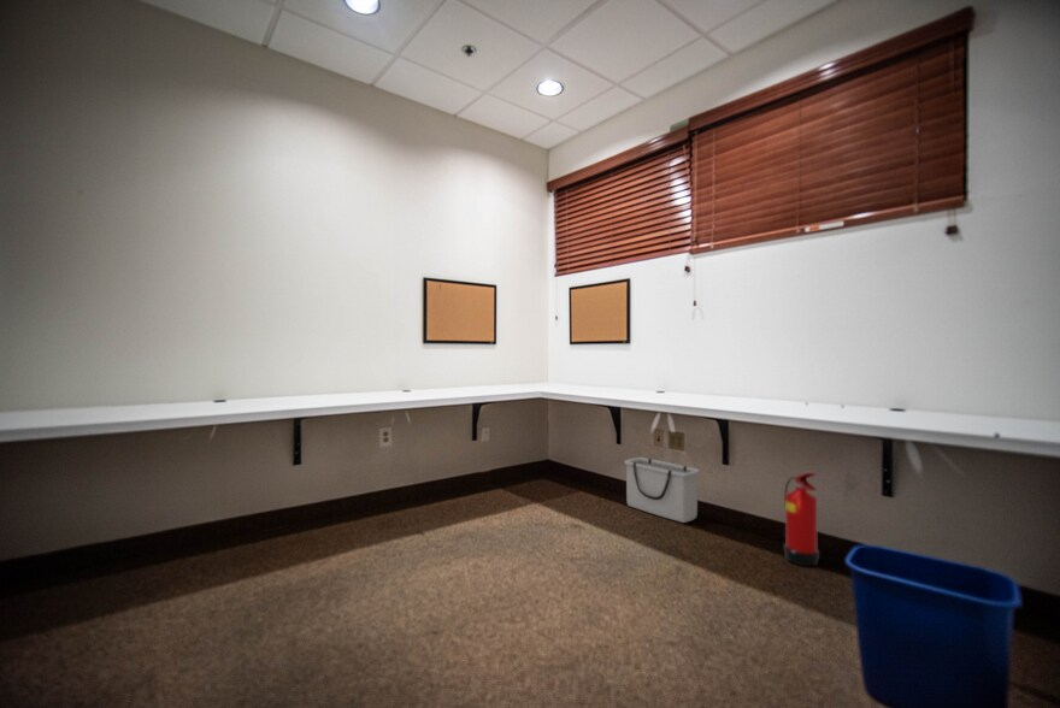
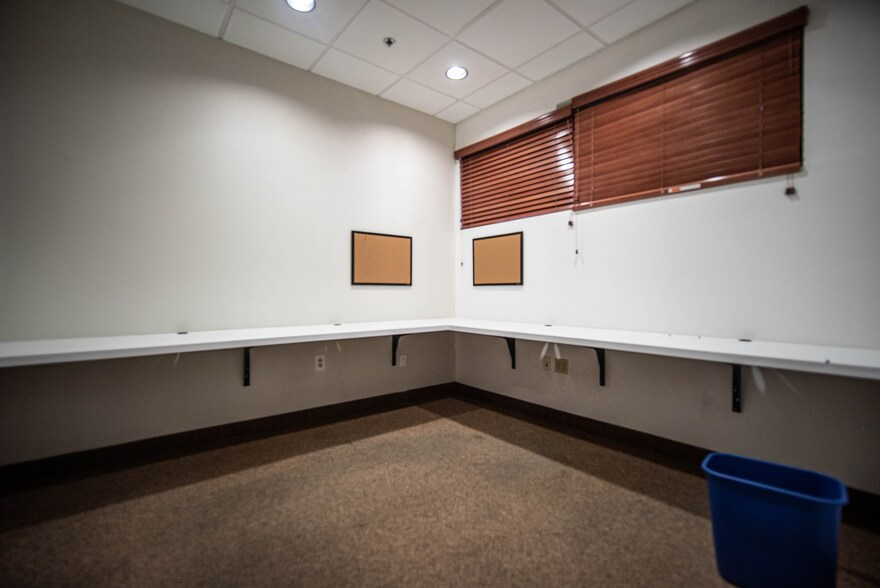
- fire extinguisher [783,472,820,567]
- storage bin [623,456,701,524]
